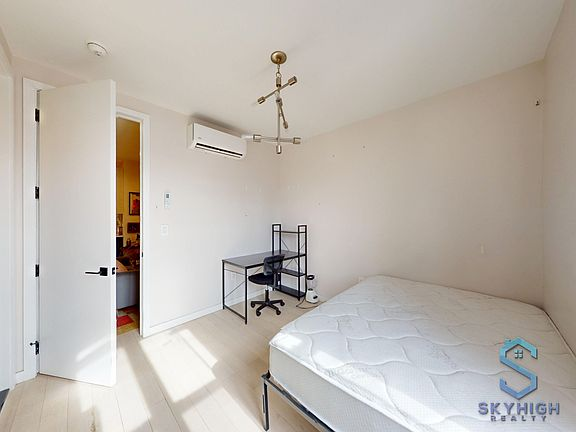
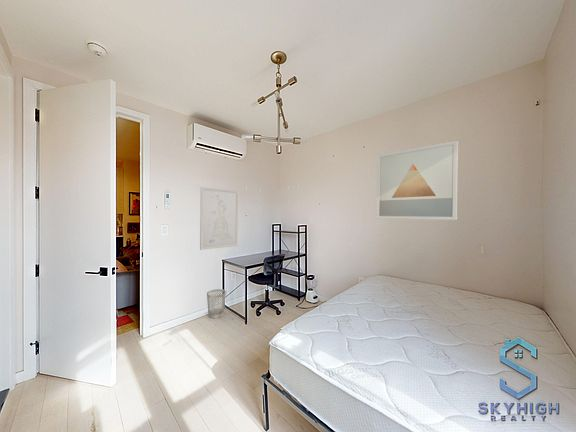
+ wastebasket [206,288,227,319]
+ wall art [376,140,459,221]
+ wall art [199,186,239,251]
